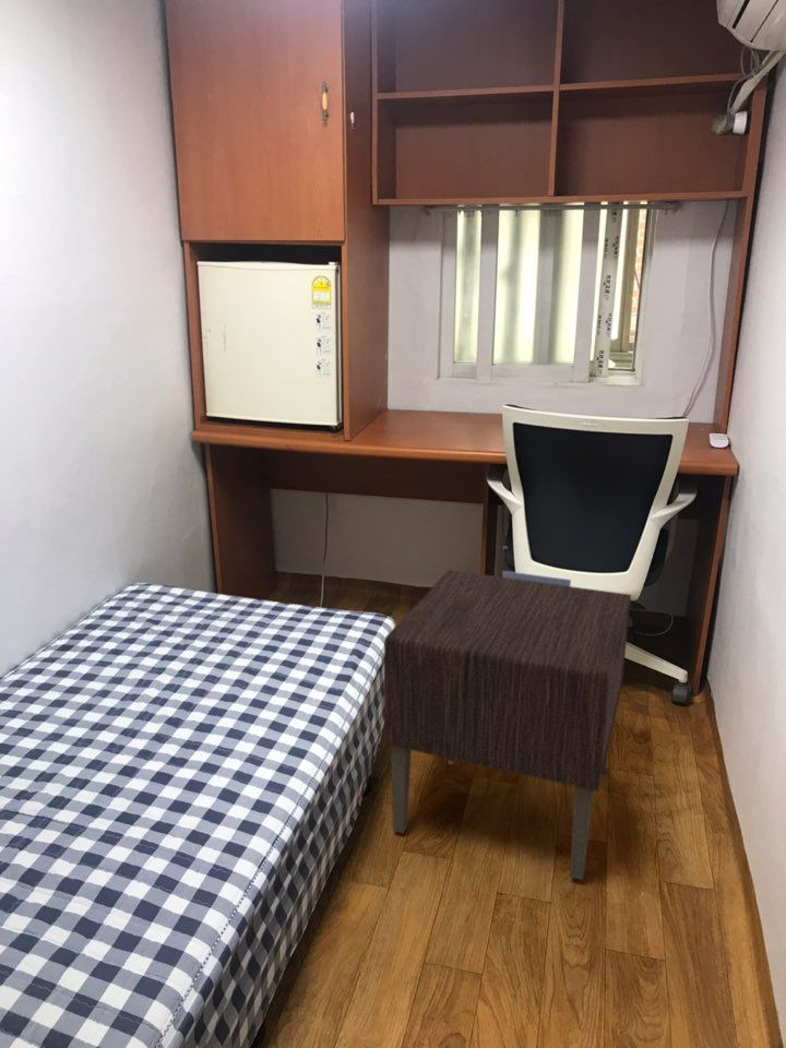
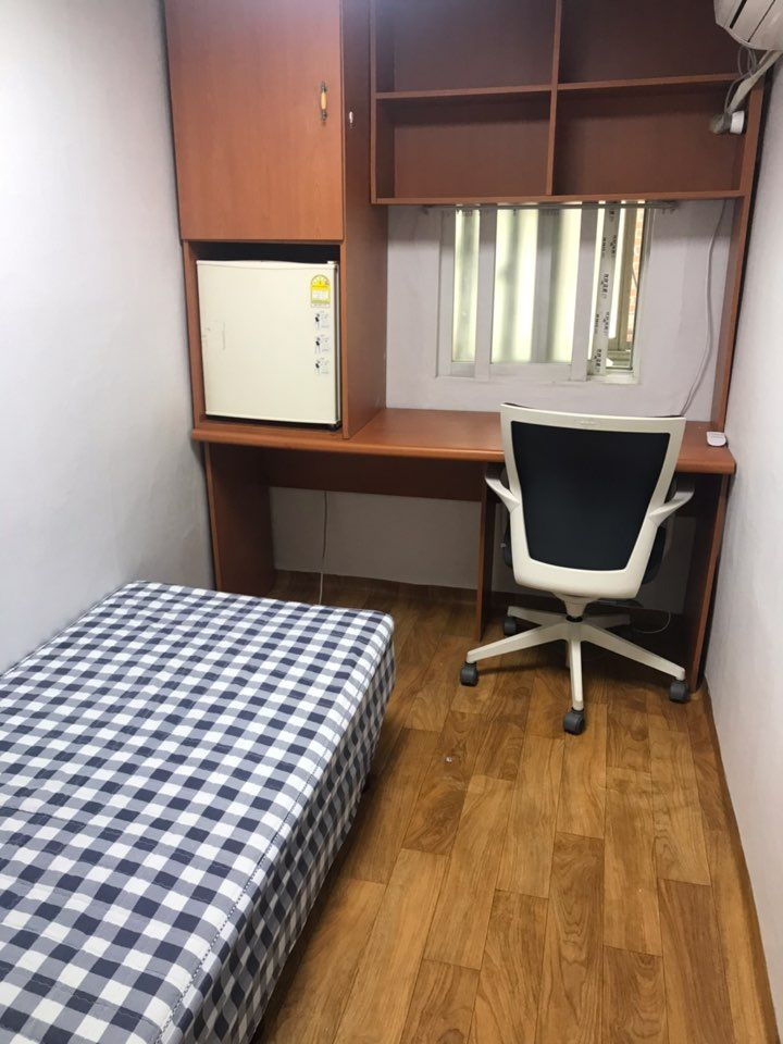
- nightstand [383,569,632,881]
